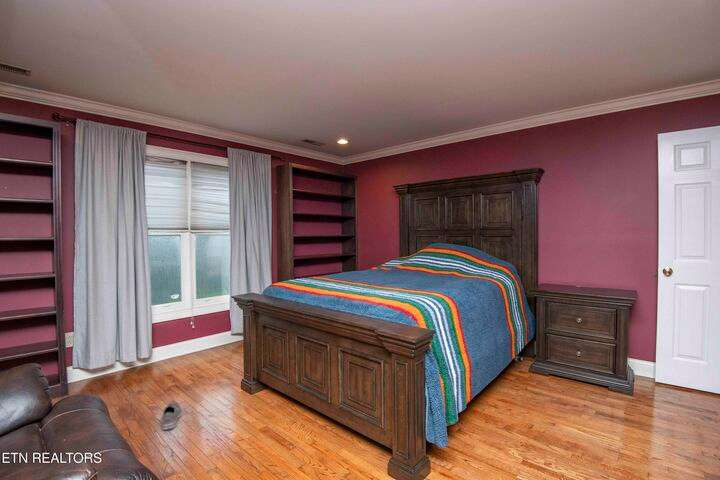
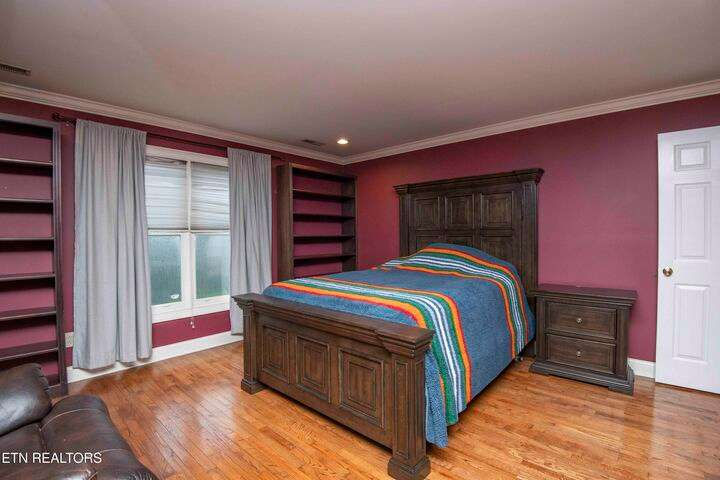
- sneaker [161,401,183,431]
